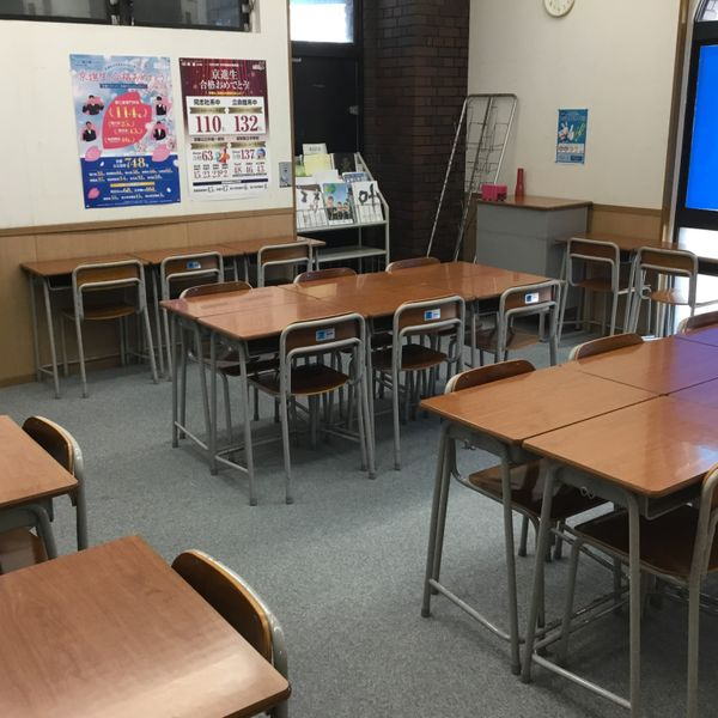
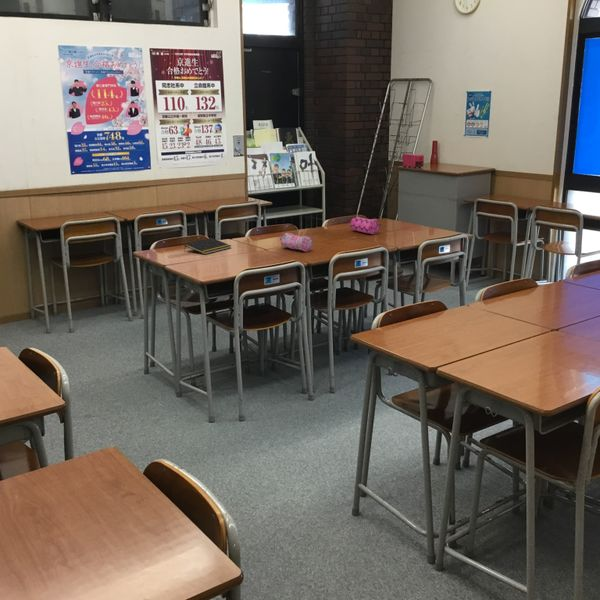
+ pencil case [279,232,314,253]
+ pencil case [349,215,382,235]
+ notepad [183,237,232,255]
